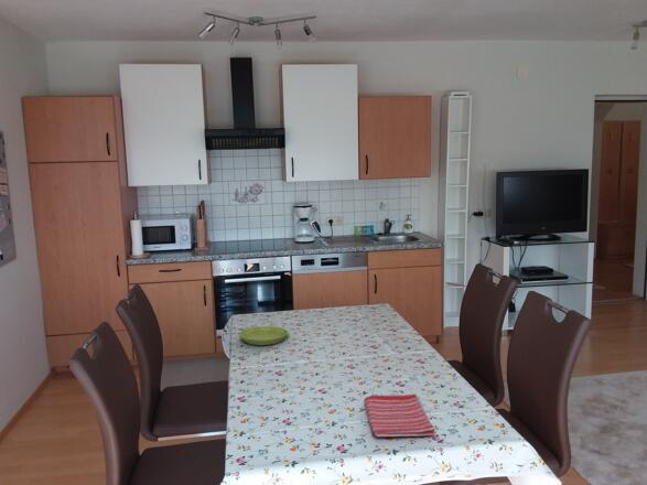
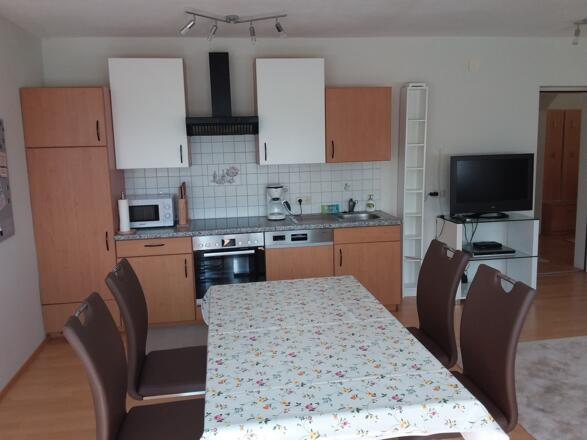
- saucer [238,325,289,346]
- dish towel [364,392,436,438]
